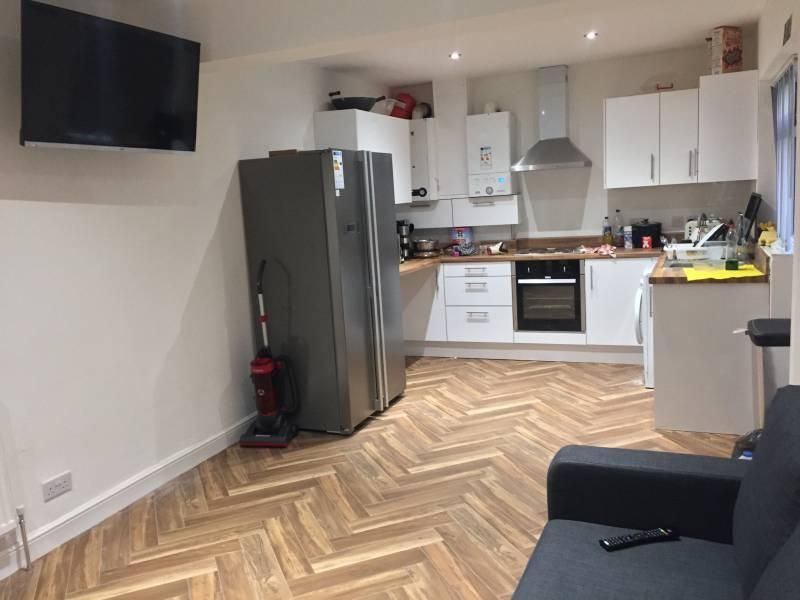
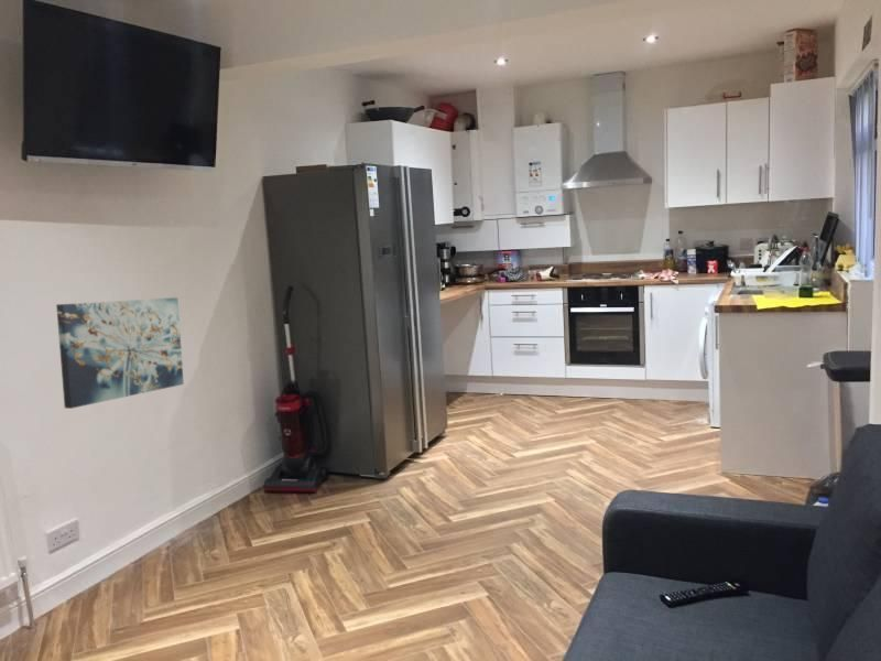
+ wall art [55,296,185,410]
